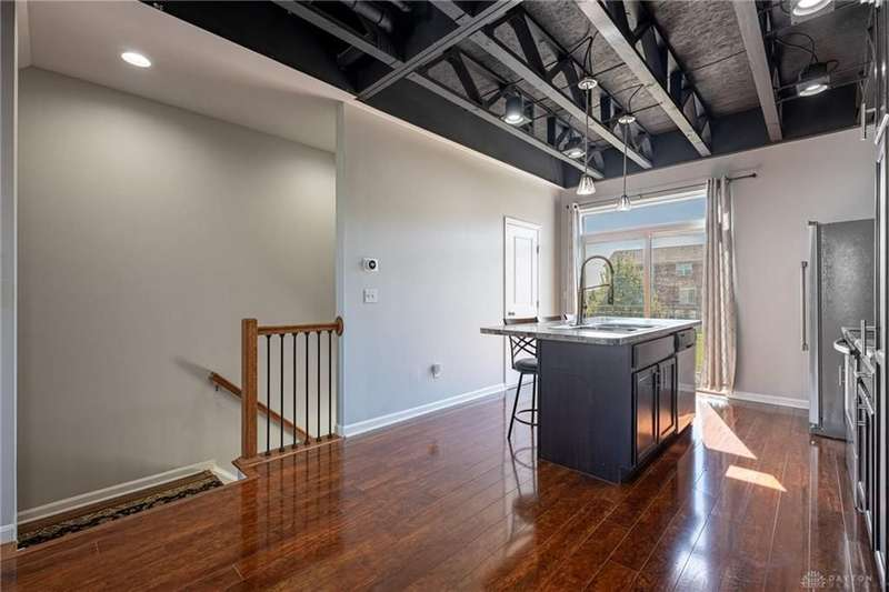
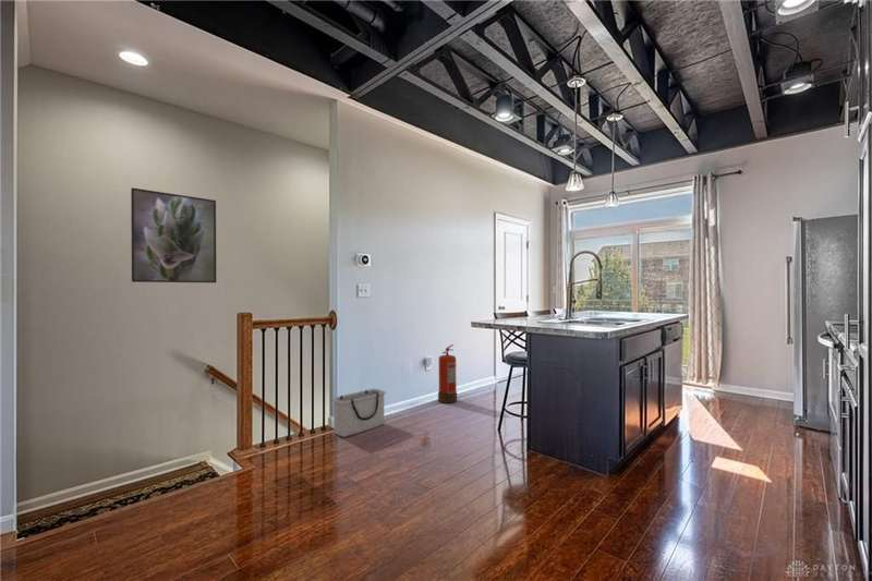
+ fire extinguisher [437,343,458,404]
+ storage bin [331,388,387,438]
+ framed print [130,186,217,283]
